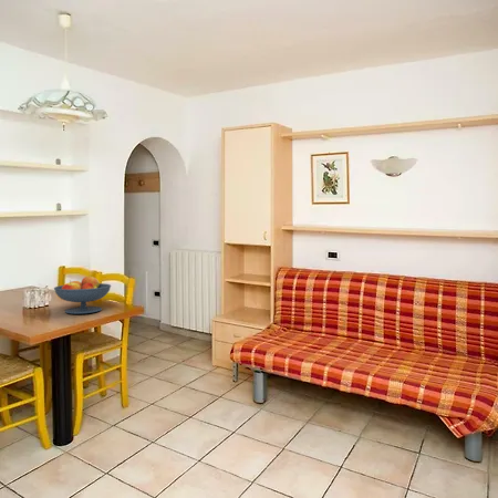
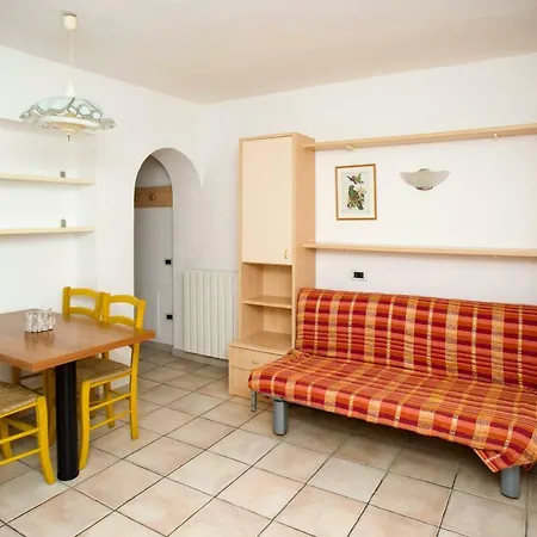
- fruit bowl [53,274,112,315]
